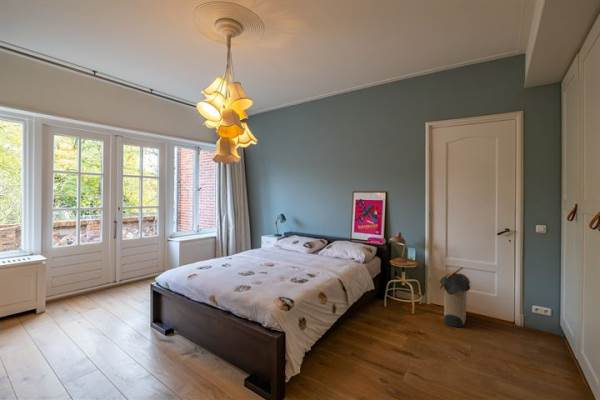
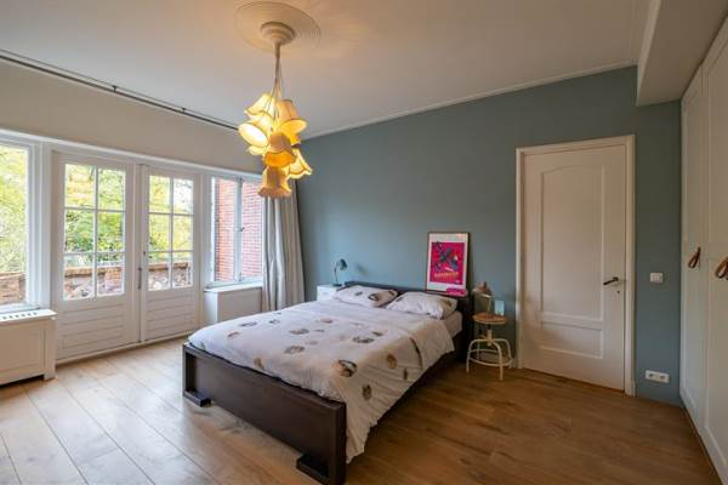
- laundry hamper [438,266,471,328]
